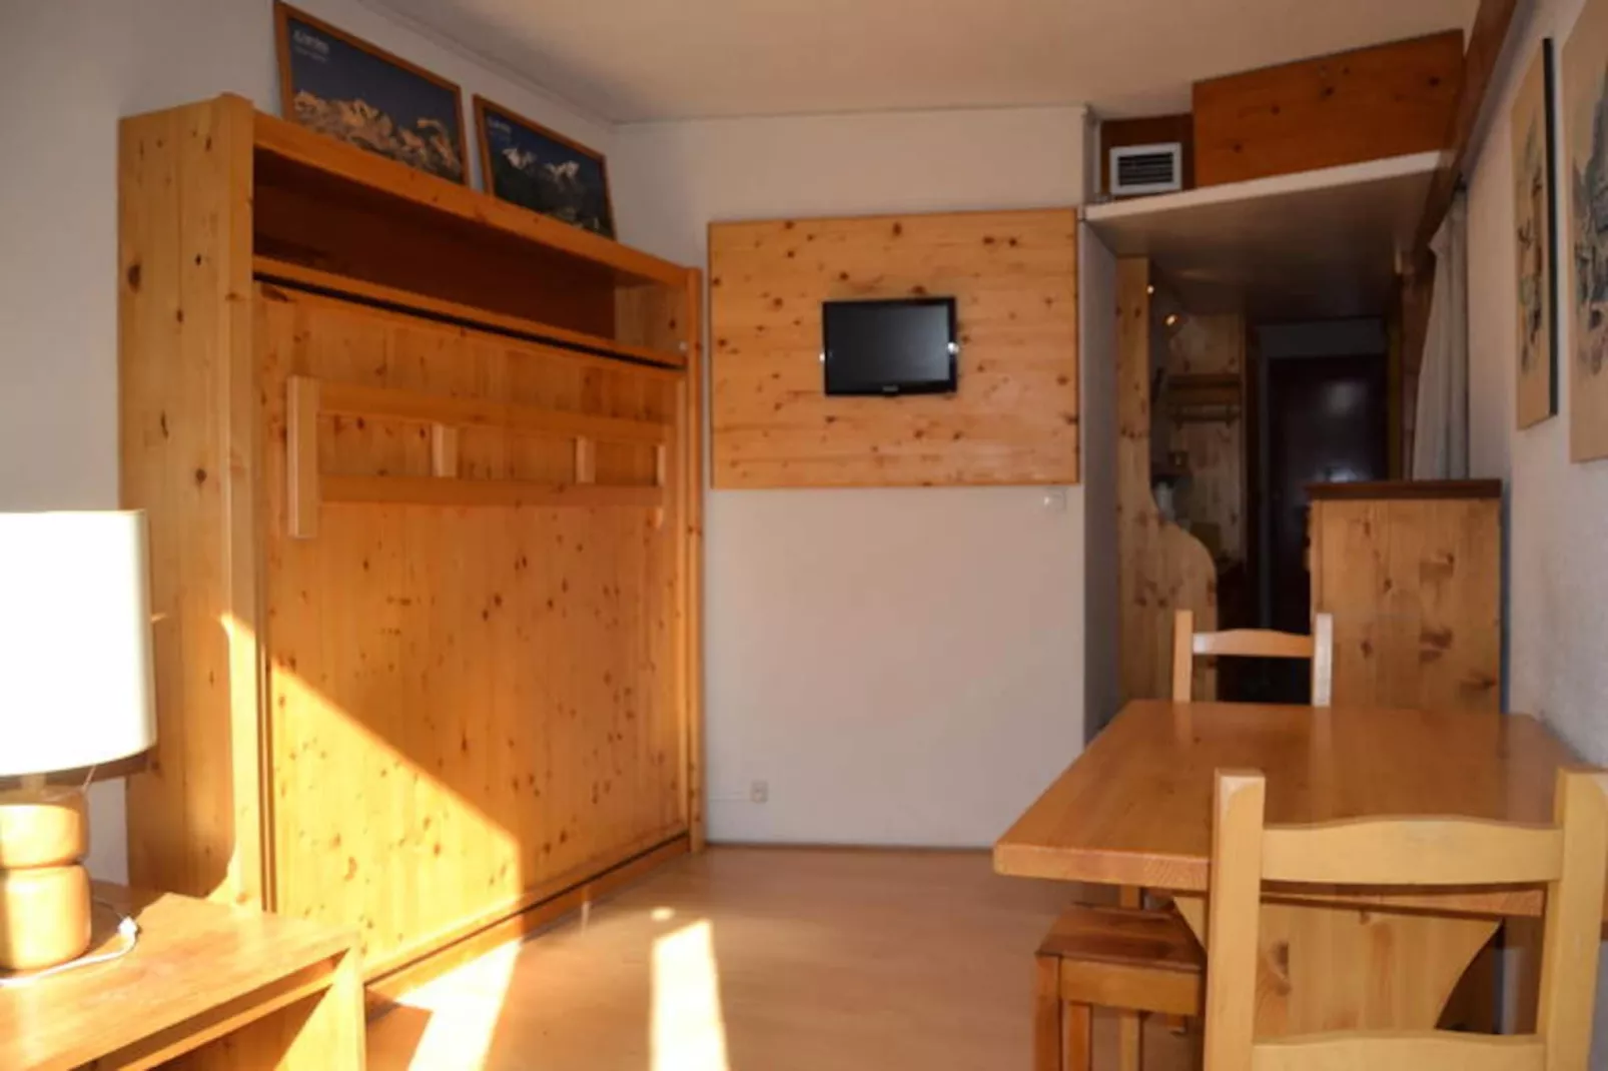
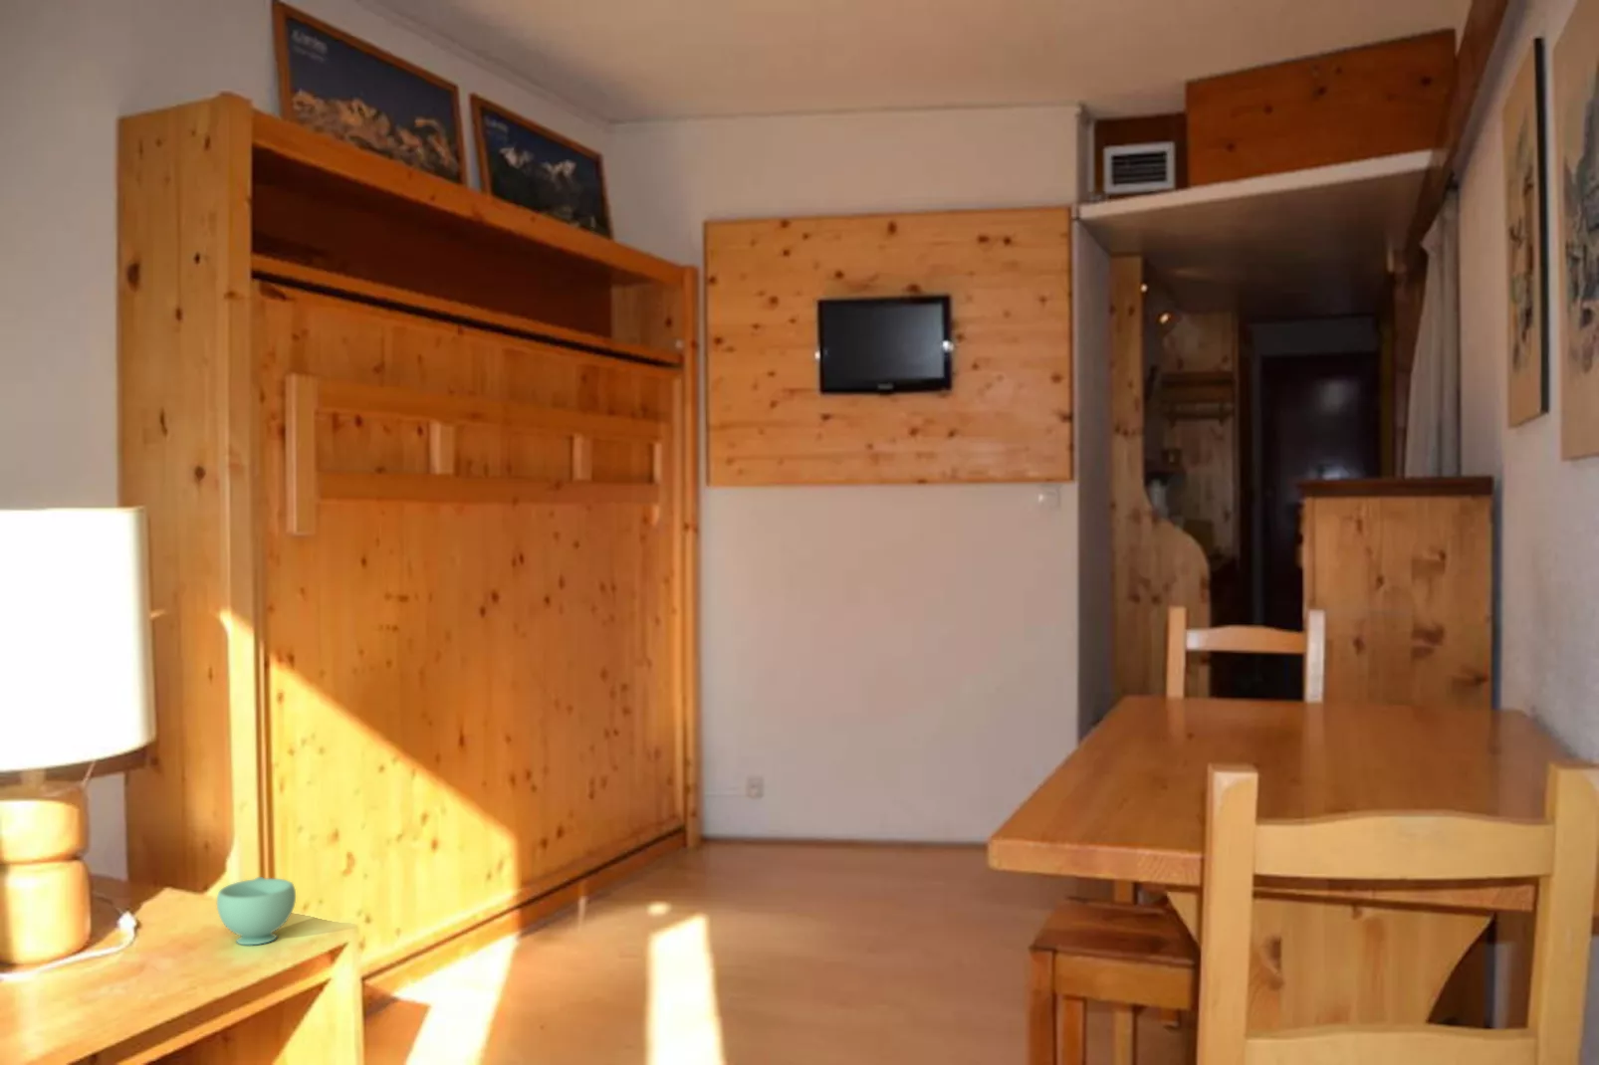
+ bowl [216,876,297,946]
